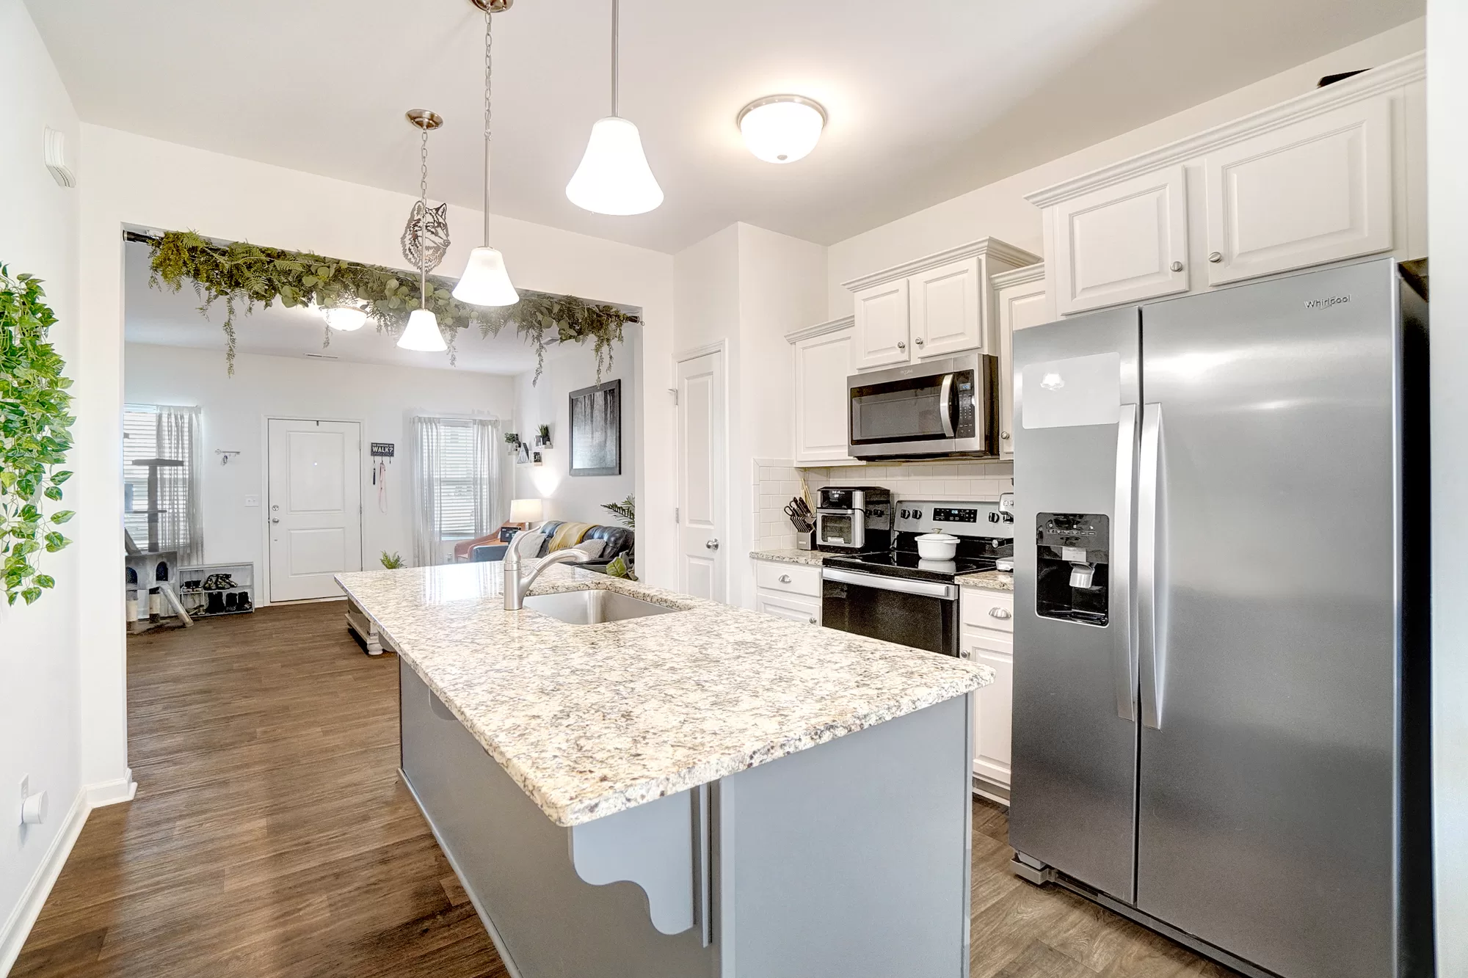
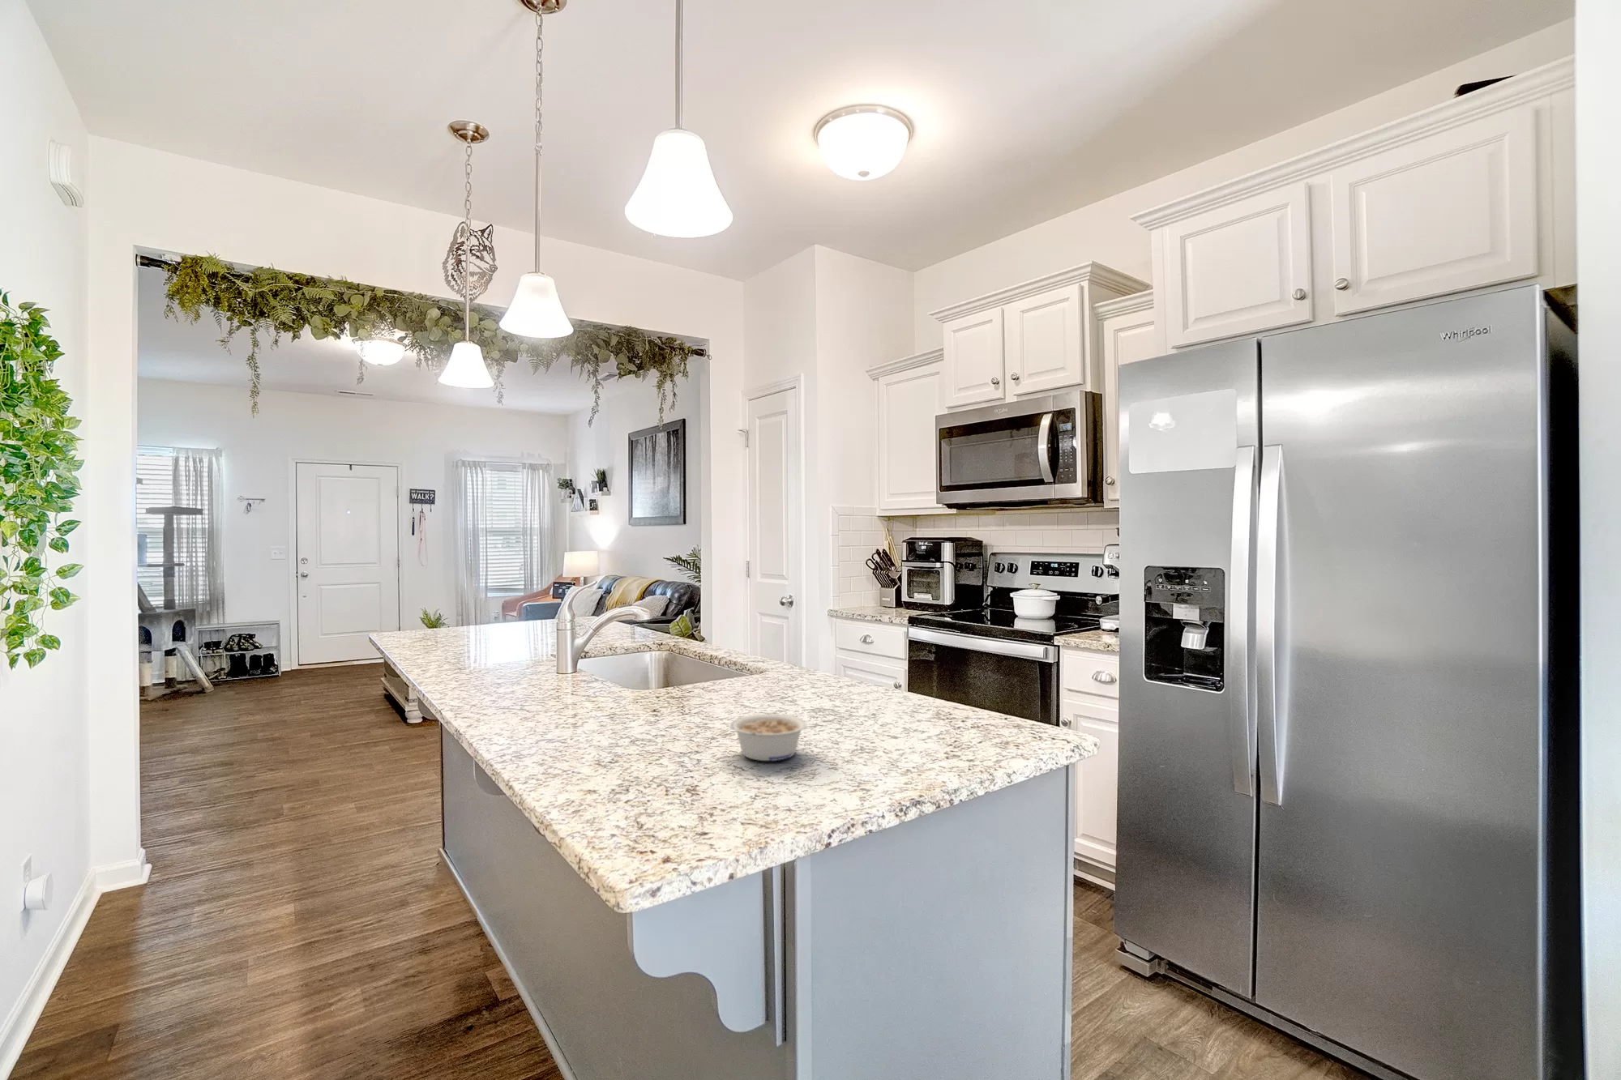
+ legume [729,714,807,762]
